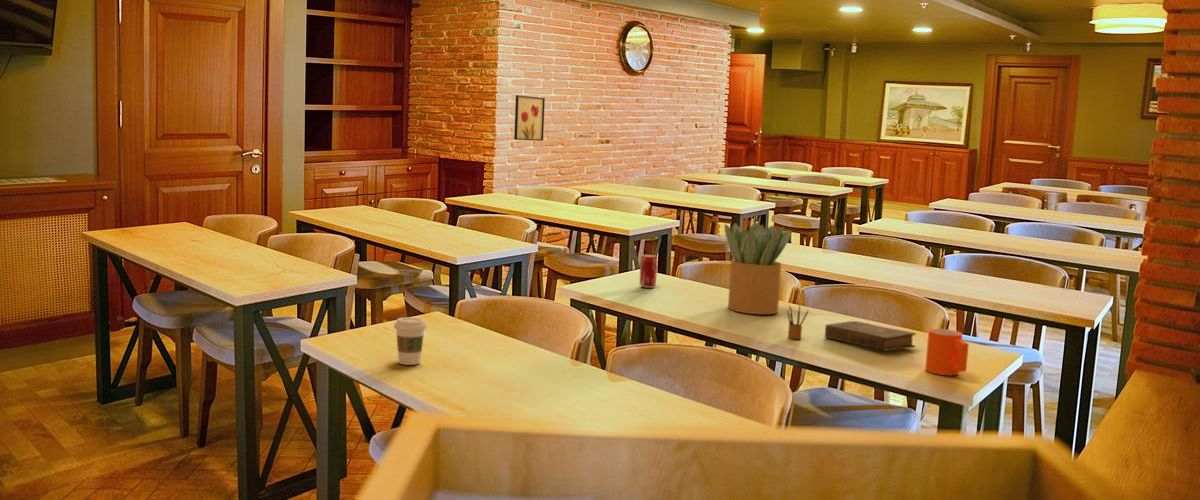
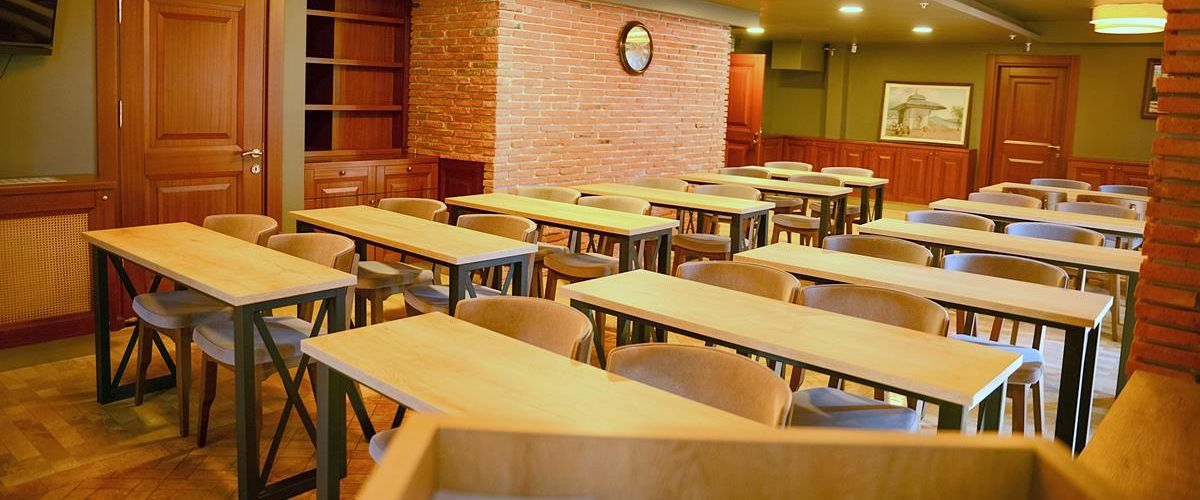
- book [824,320,917,351]
- potted plant [724,222,792,315]
- mug [924,328,970,376]
- wall art [513,94,546,142]
- pencil box [786,304,810,340]
- beverage can [639,254,658,289]
- coffee cup [393,316,428,366]
